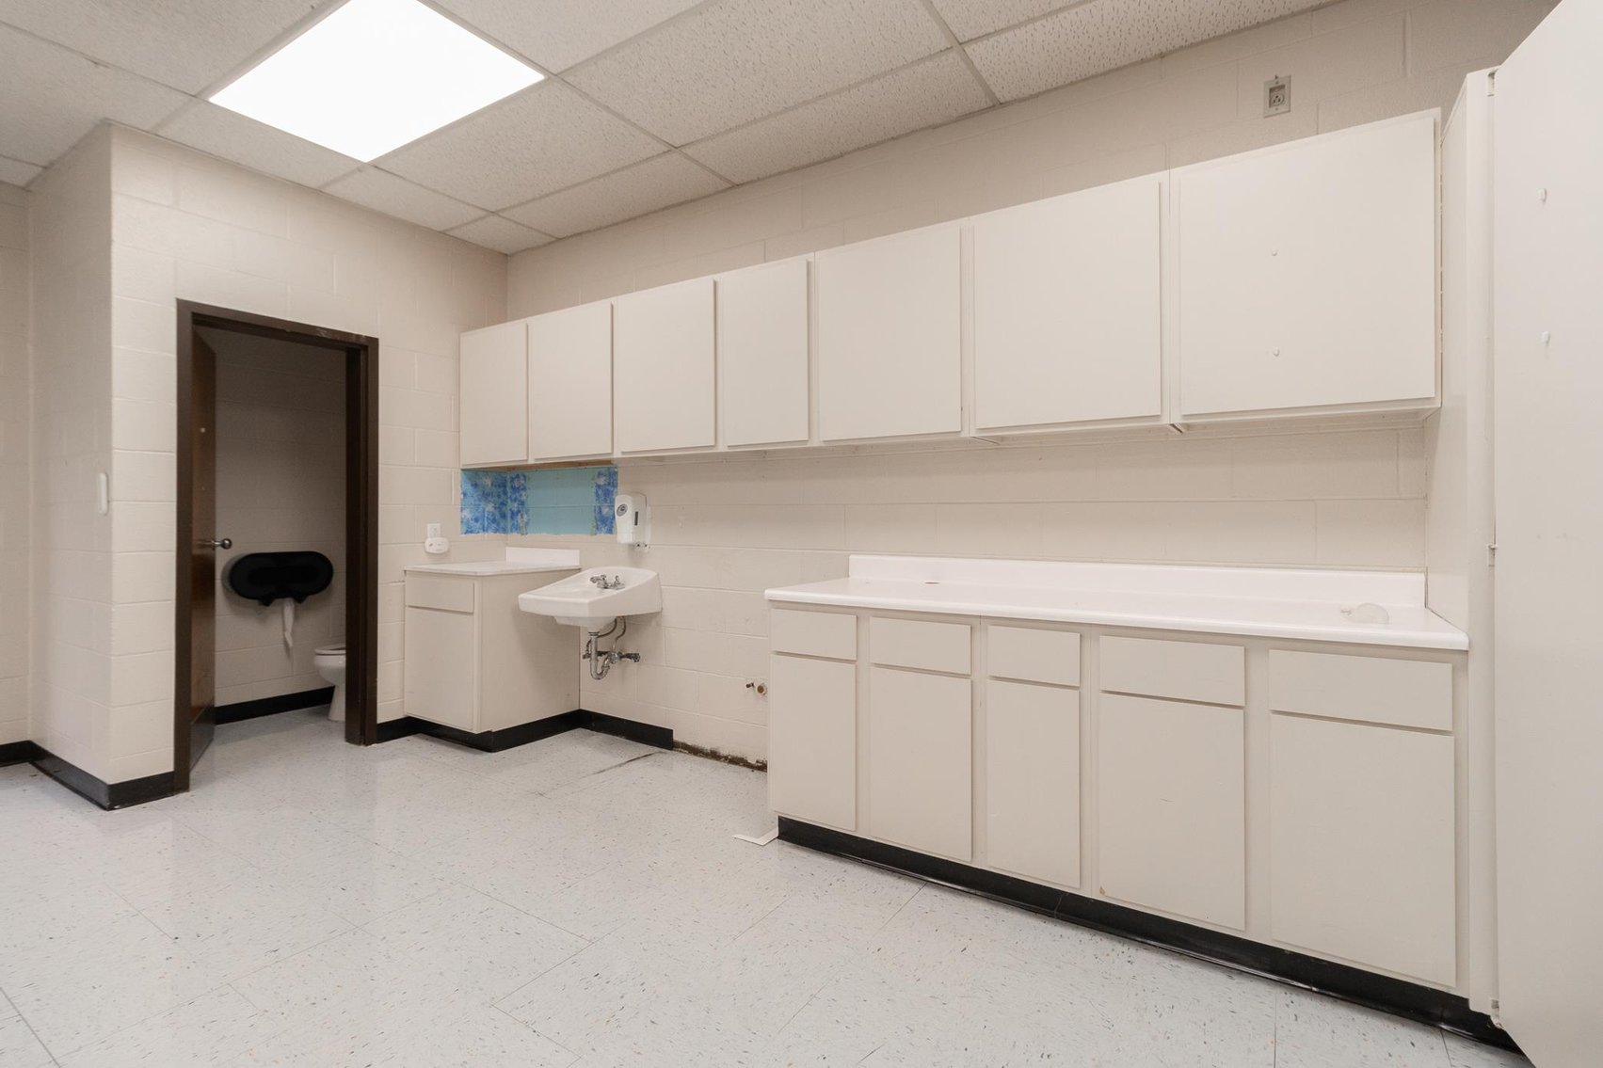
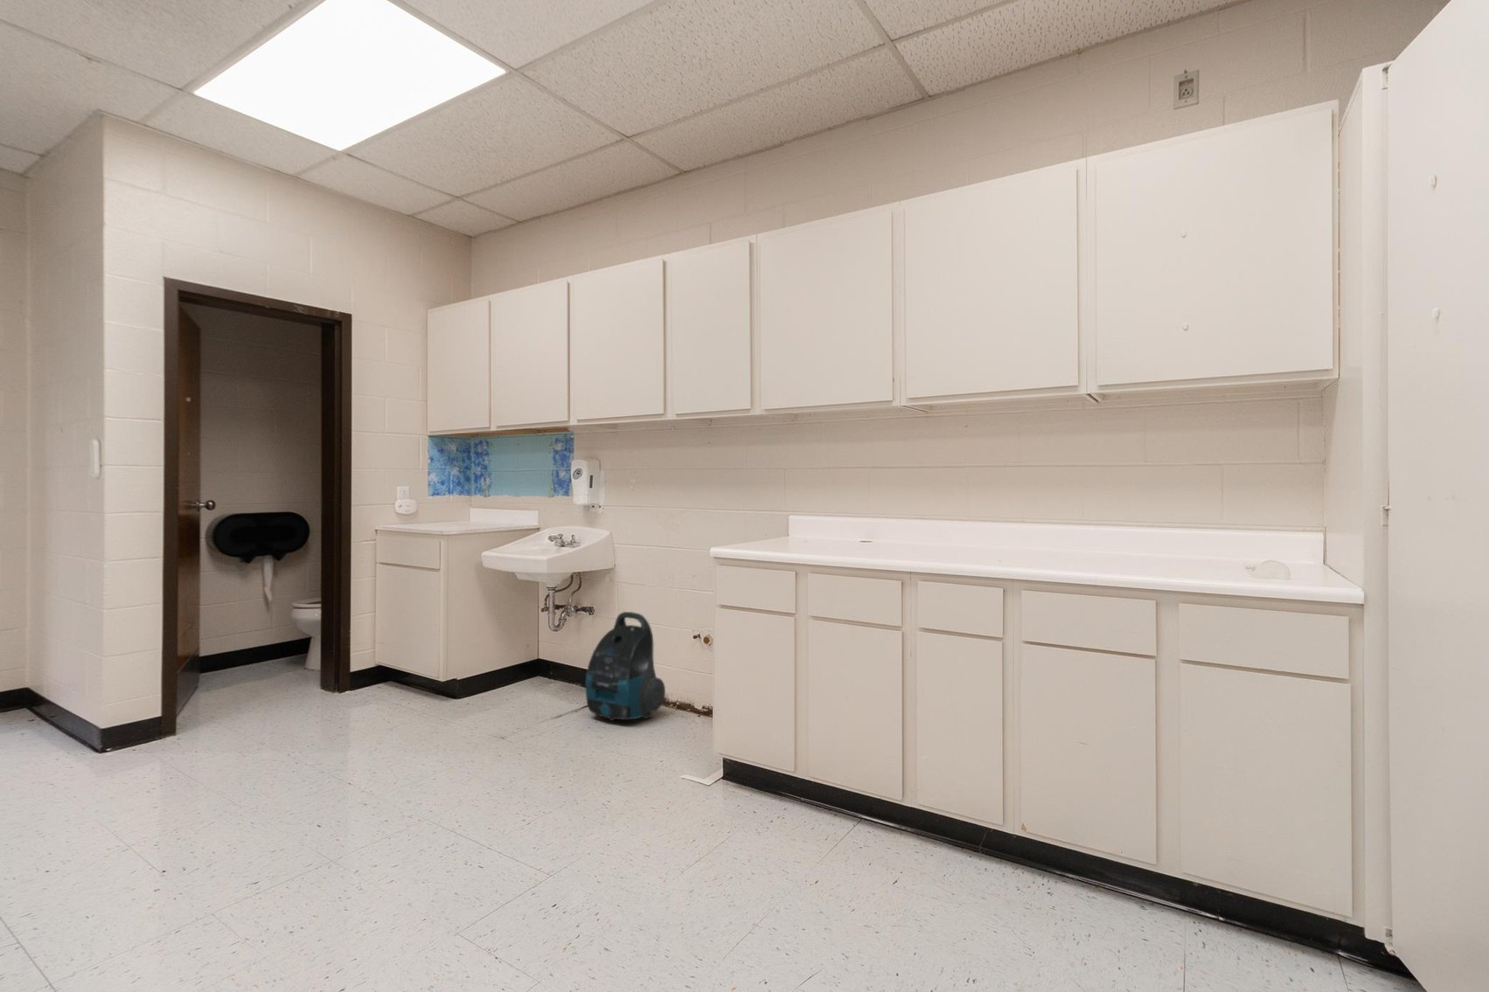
+ vacuum cleaner [585,611,666,722]
